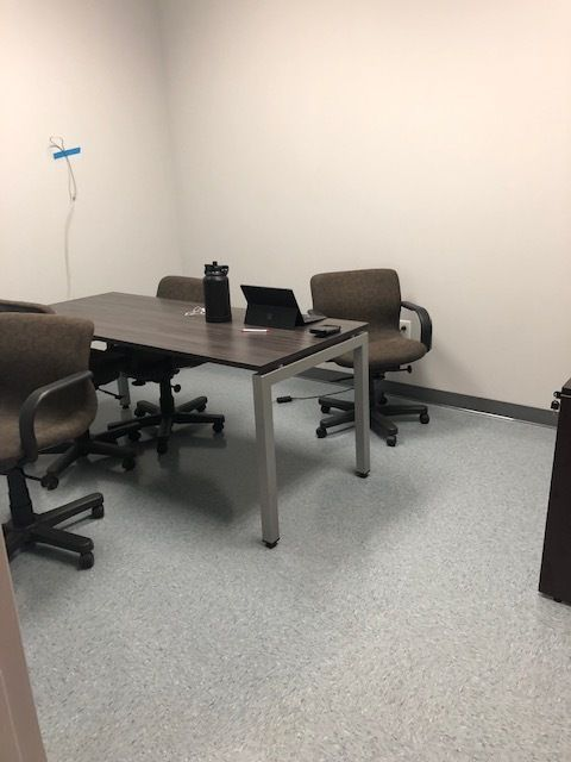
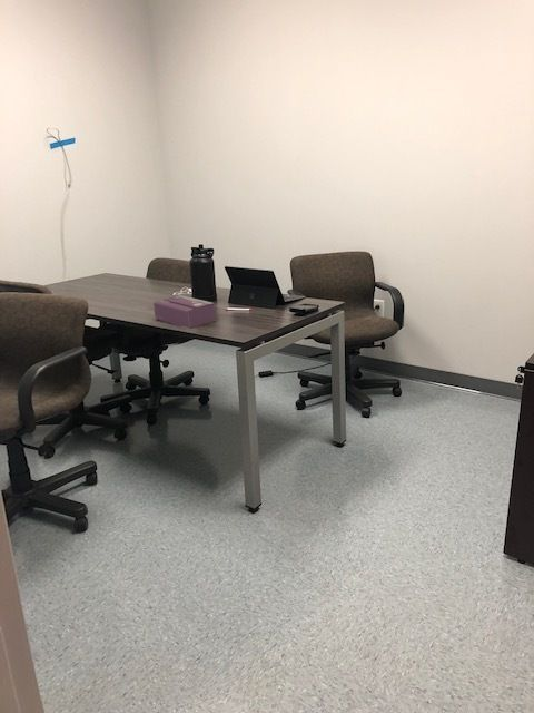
+ tissue box [152,294,217,330]
